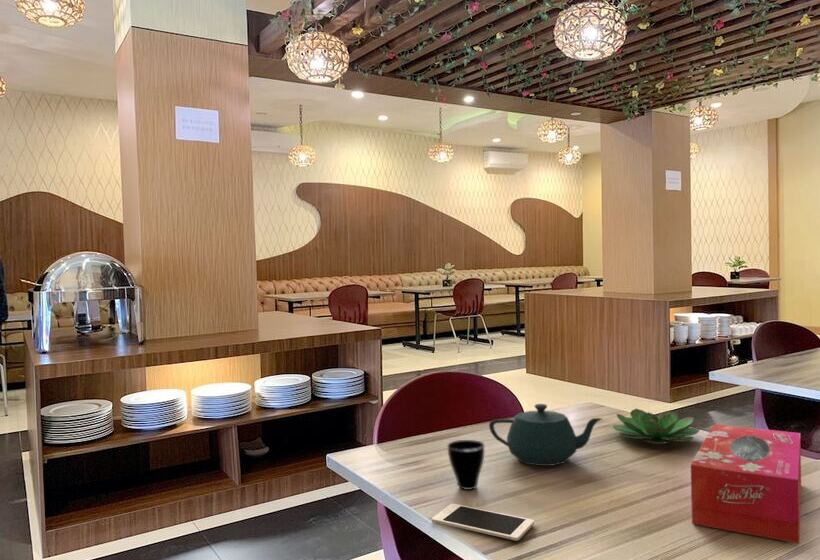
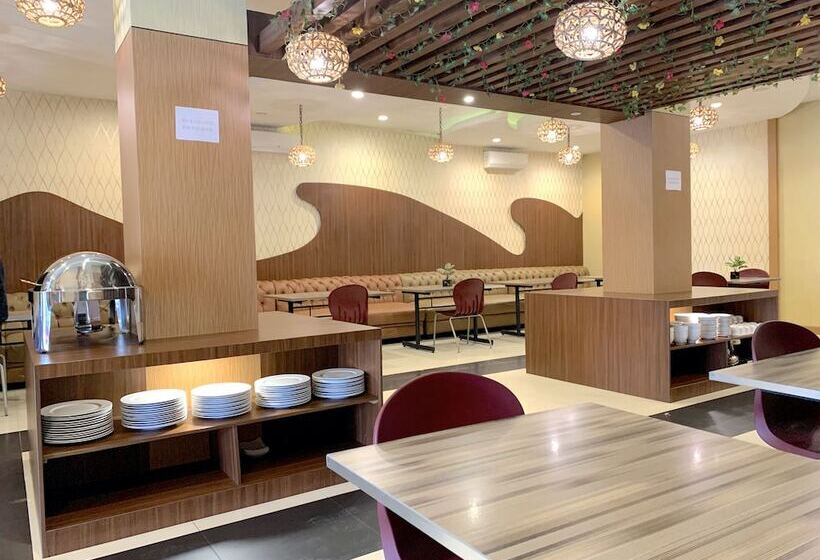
- cell phone [431,503,535,542]
- succulent plant [612,407,701,445]
- tissue box [690,423,802,544]
- cup [446,439,486,491]
- teapot [488,403,603,467]
